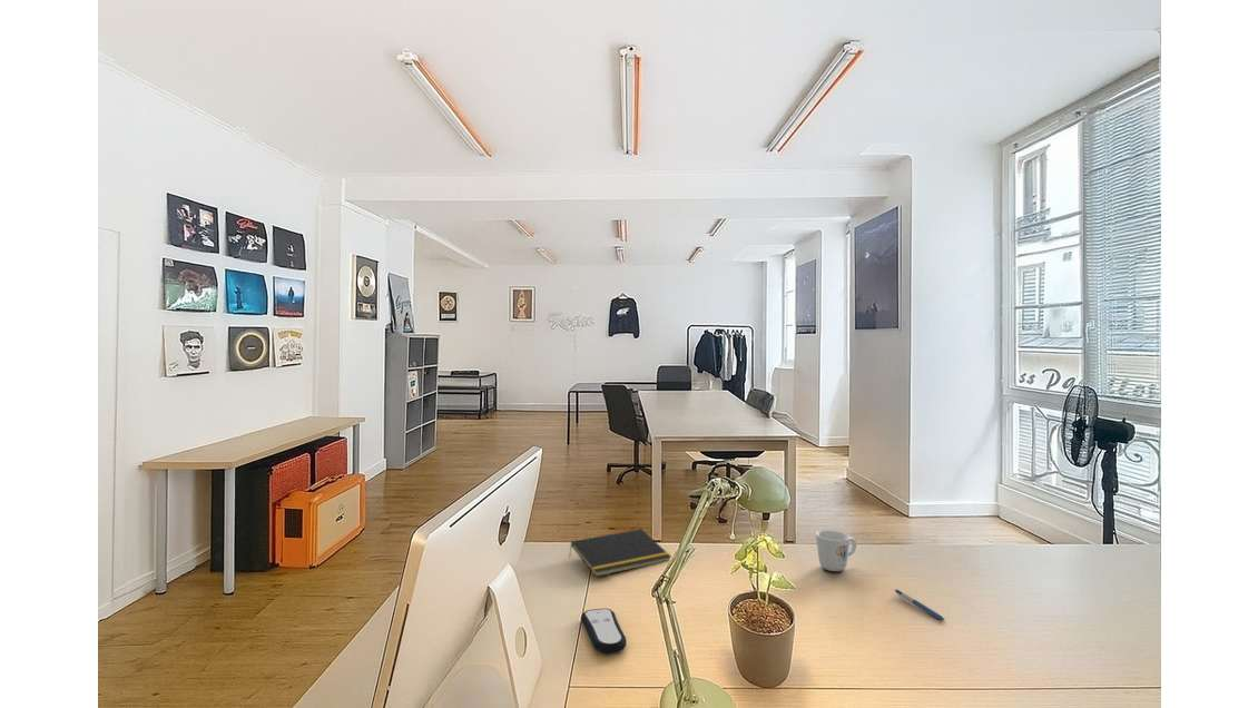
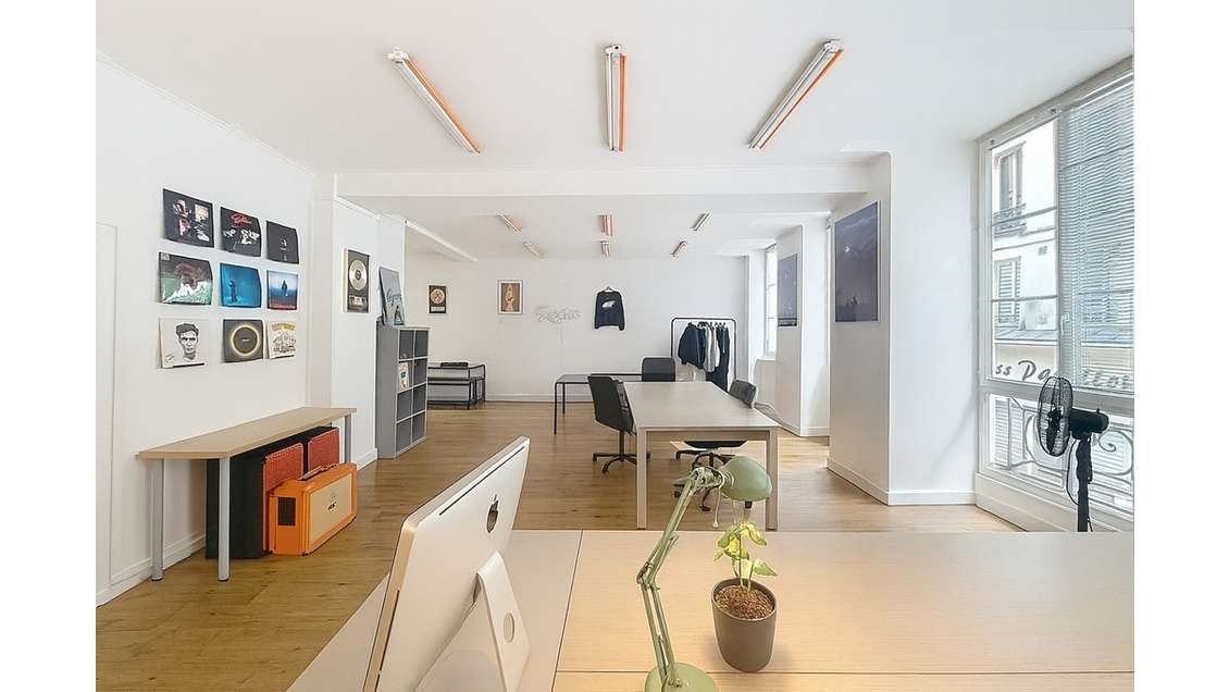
- remote control [580,608,628,655]
- notepad [568,528,672,578]
- mug [815,529,857,572]
- pen [894,588,946,621]
